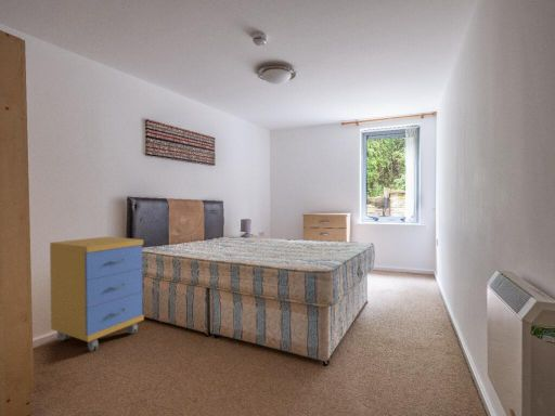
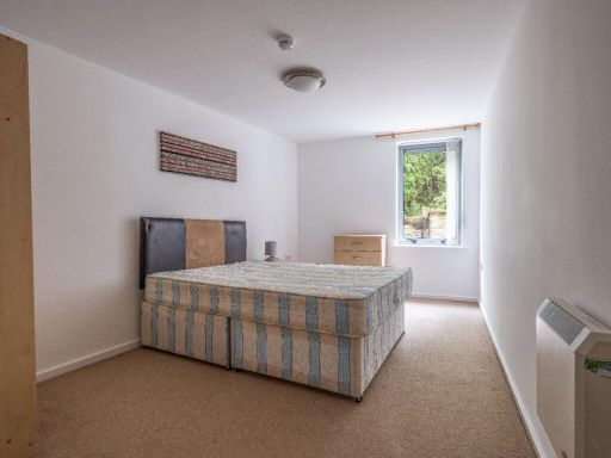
- storage cabinet [49,235,145,352]
